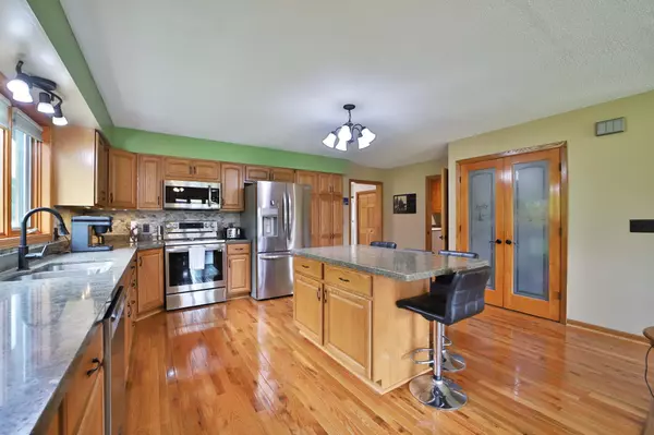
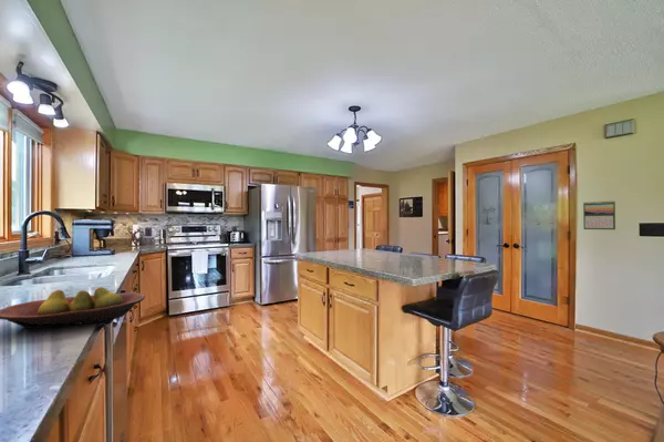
+ calendar [582,199,616,230]
+ fruit bowl [0,286,146,329]
